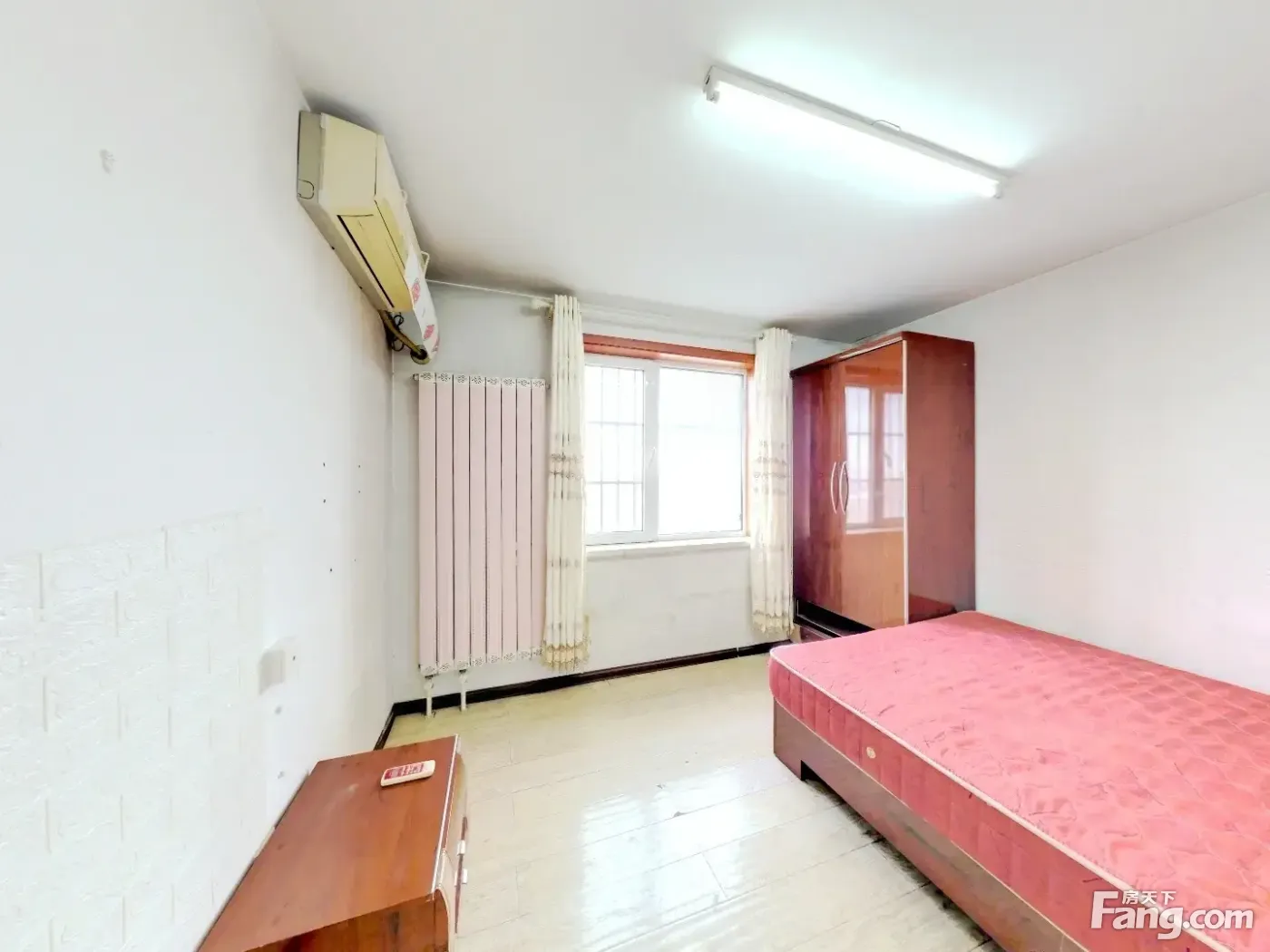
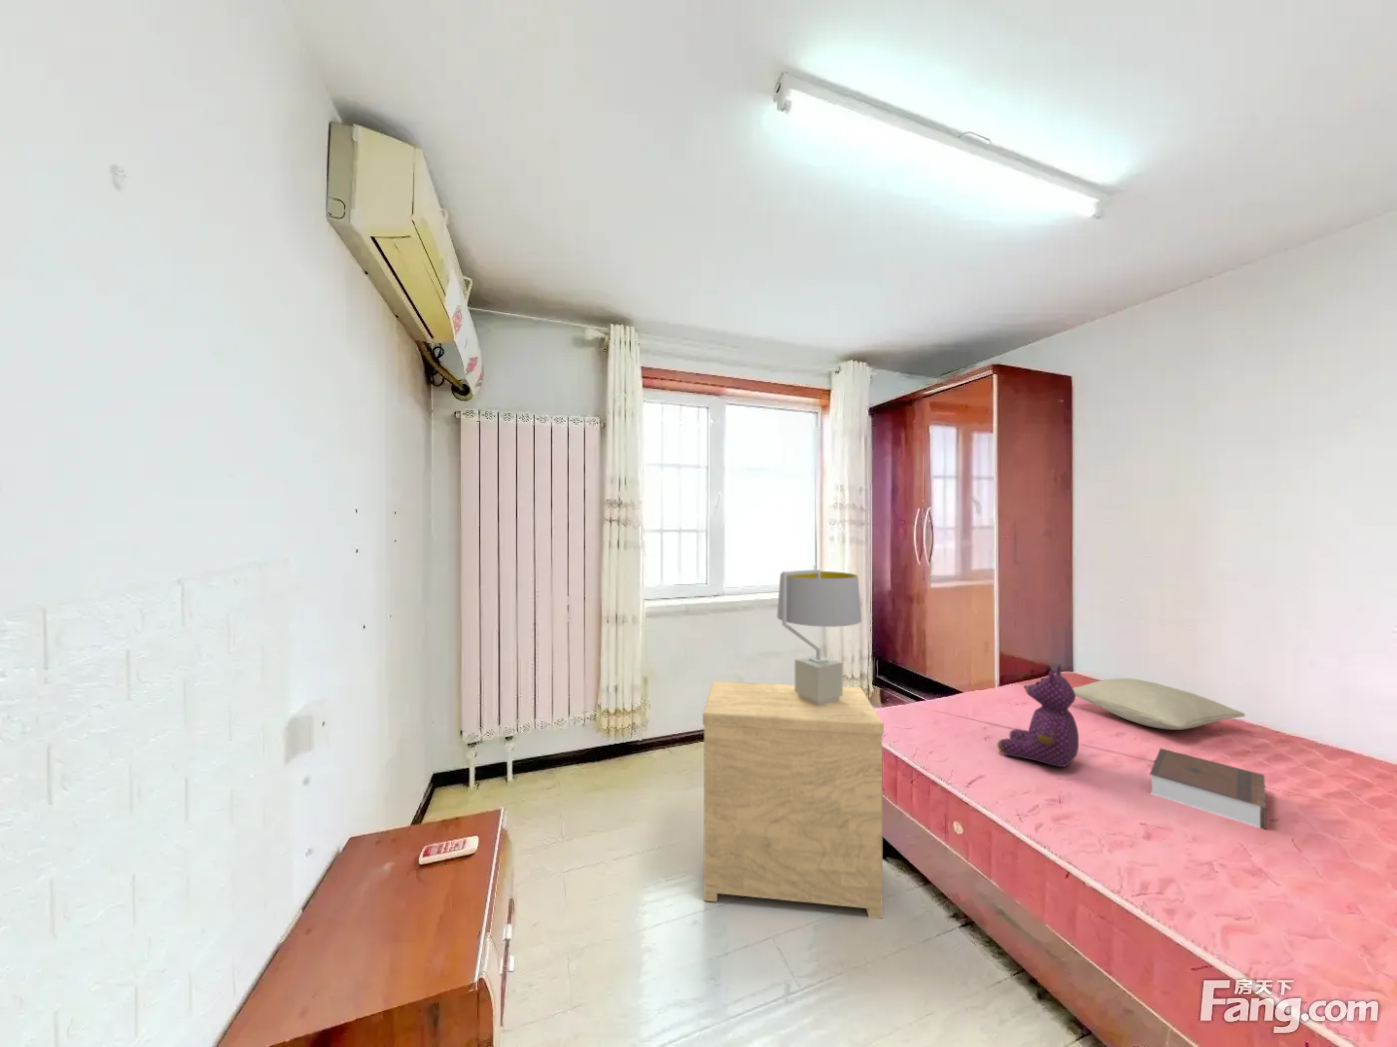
+ side table [702,680,886,919]
+ pillow [1071,677,1246,731]
+ table lamp [777,569,864,706]
+ book [1148,747,1267,830]
+ teddy bear [997,664,1080,768]
